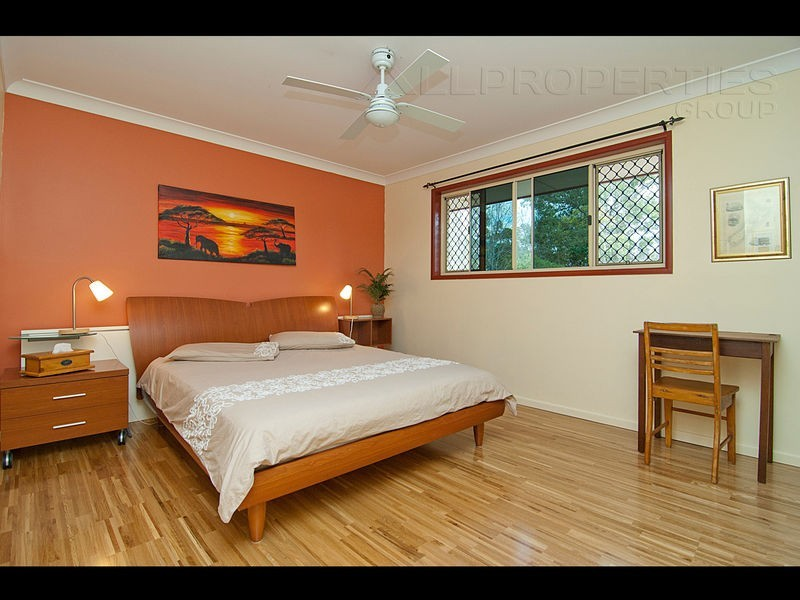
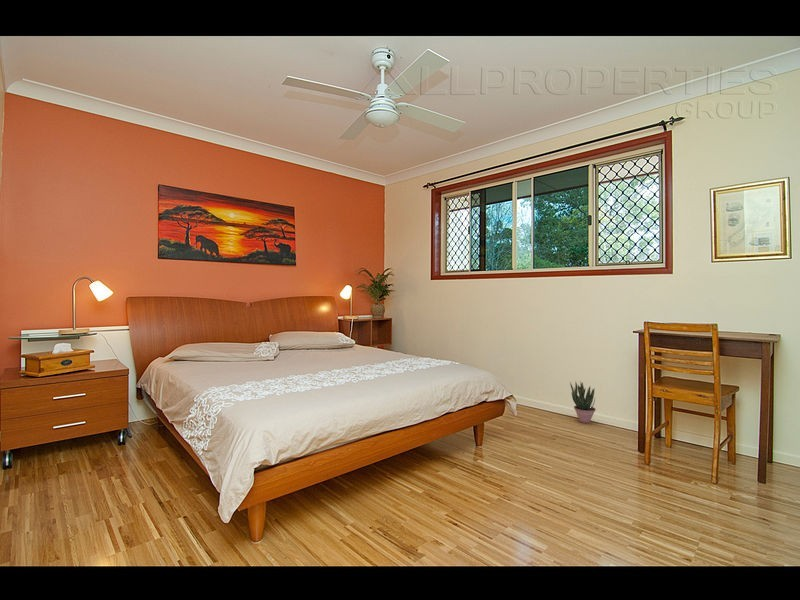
+ potted plant [569,380,596,424]
